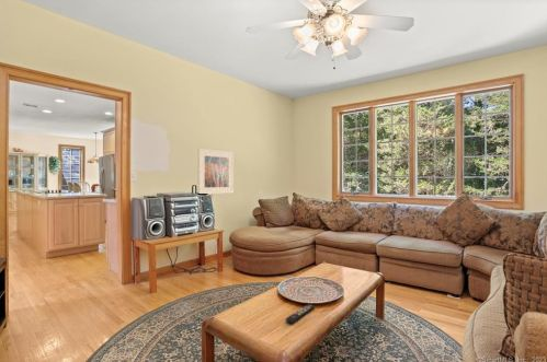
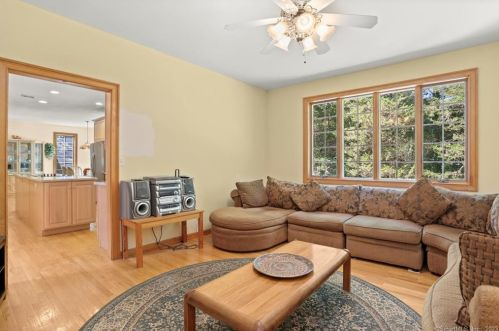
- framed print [197,148,235,195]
- remote control [285,303,316,325]
